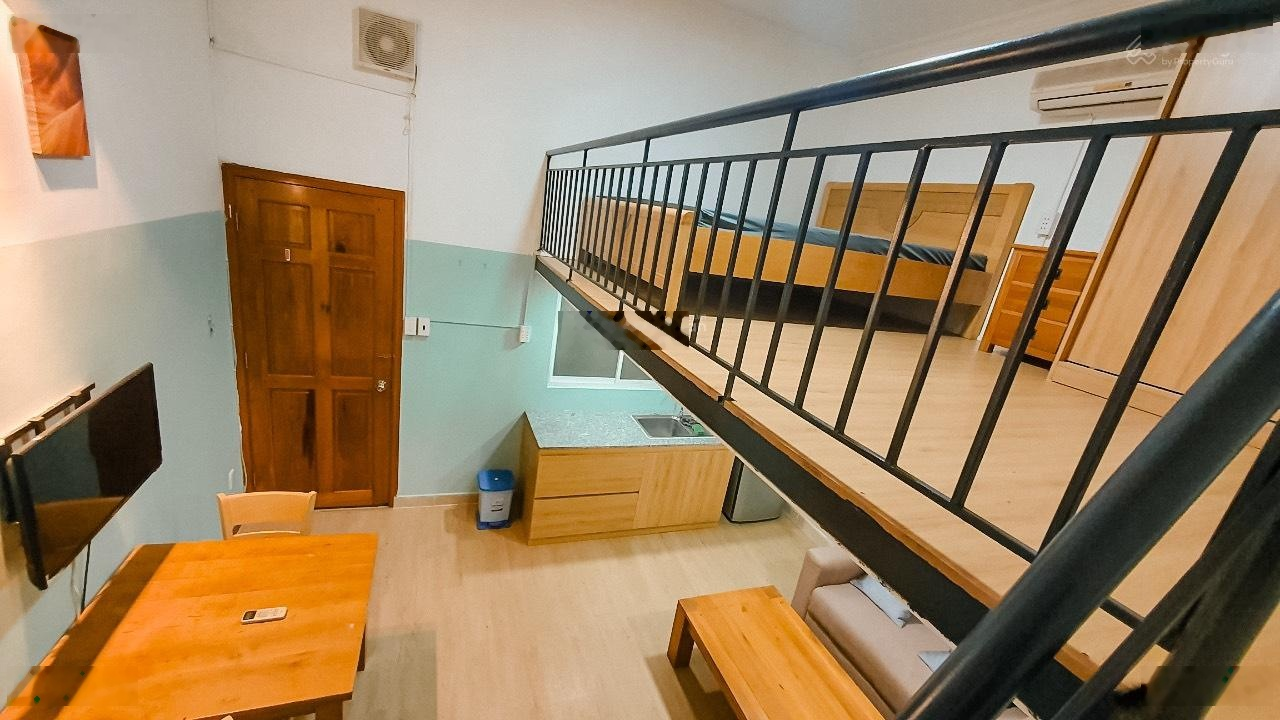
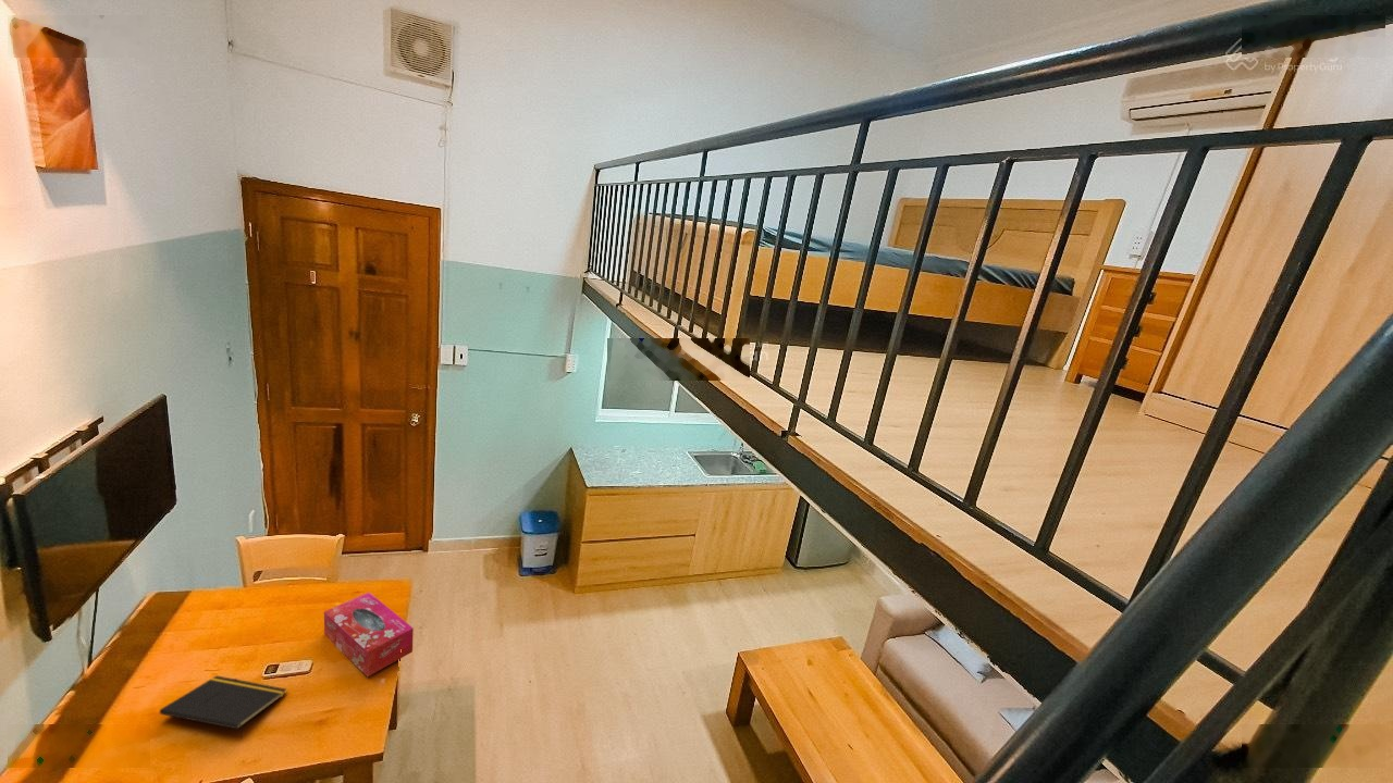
+ notepad [159,674,287,739]
+ tissue box [323,592,415,678]
